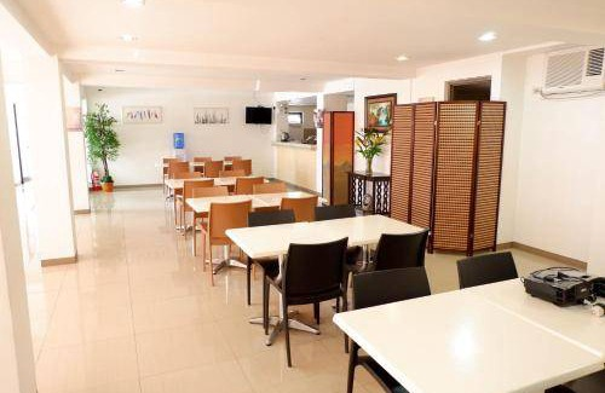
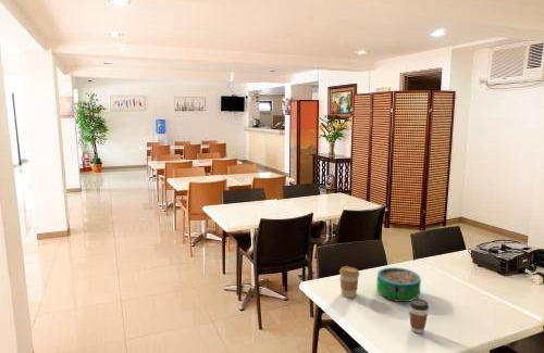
+ coffee cup [338,265,360,299]
+ decorative bowl [375,266,422,303]
+ coffee cup [408,298,430,335]
